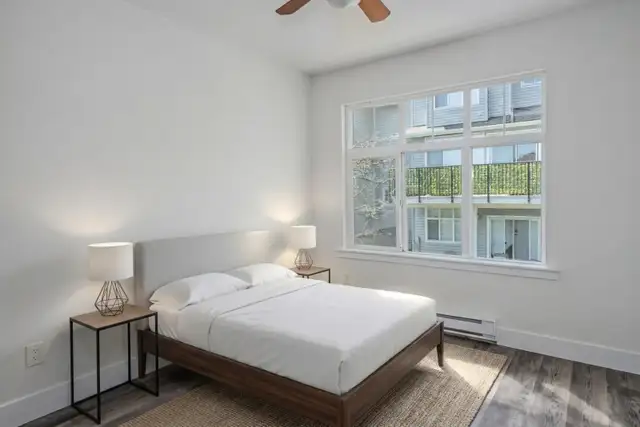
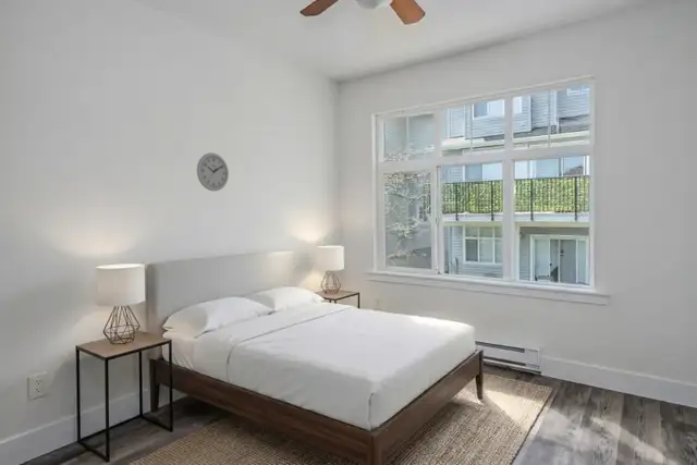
+ wall clock [195,152,230,192]
